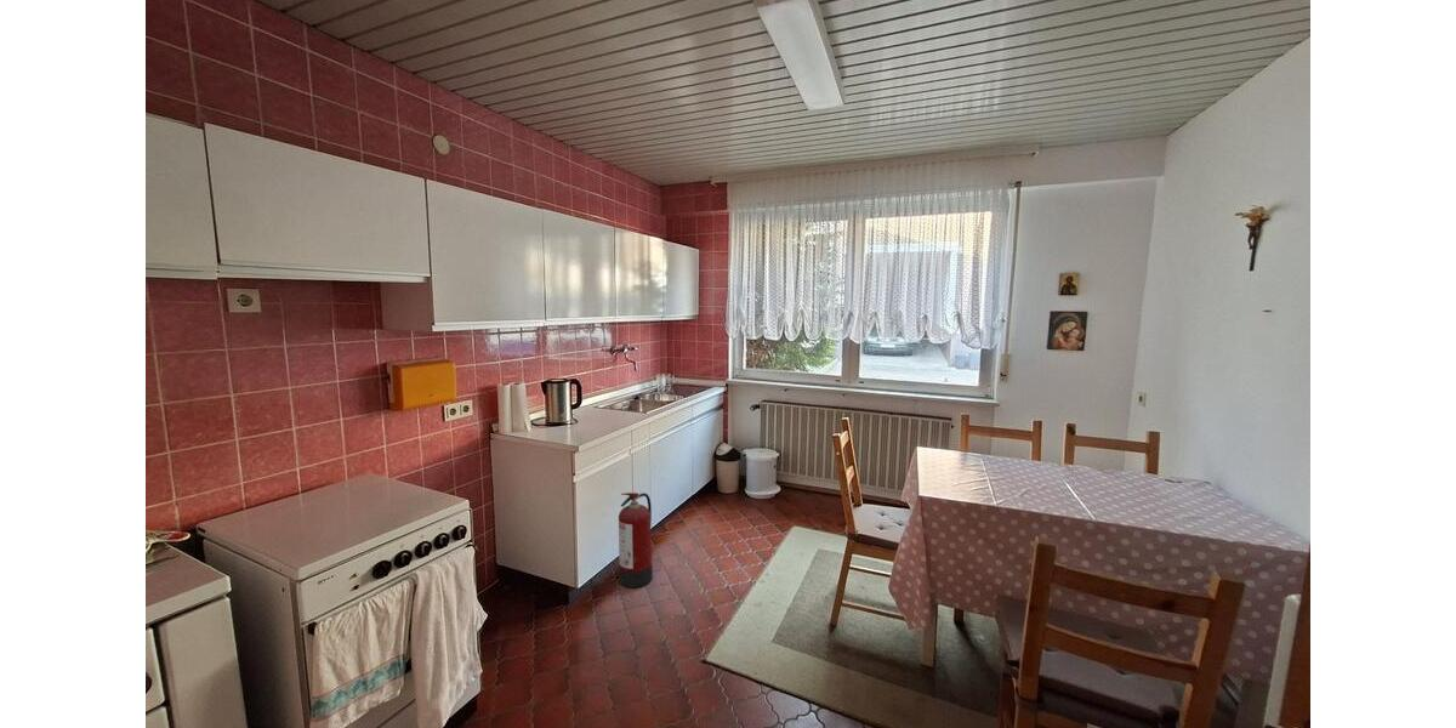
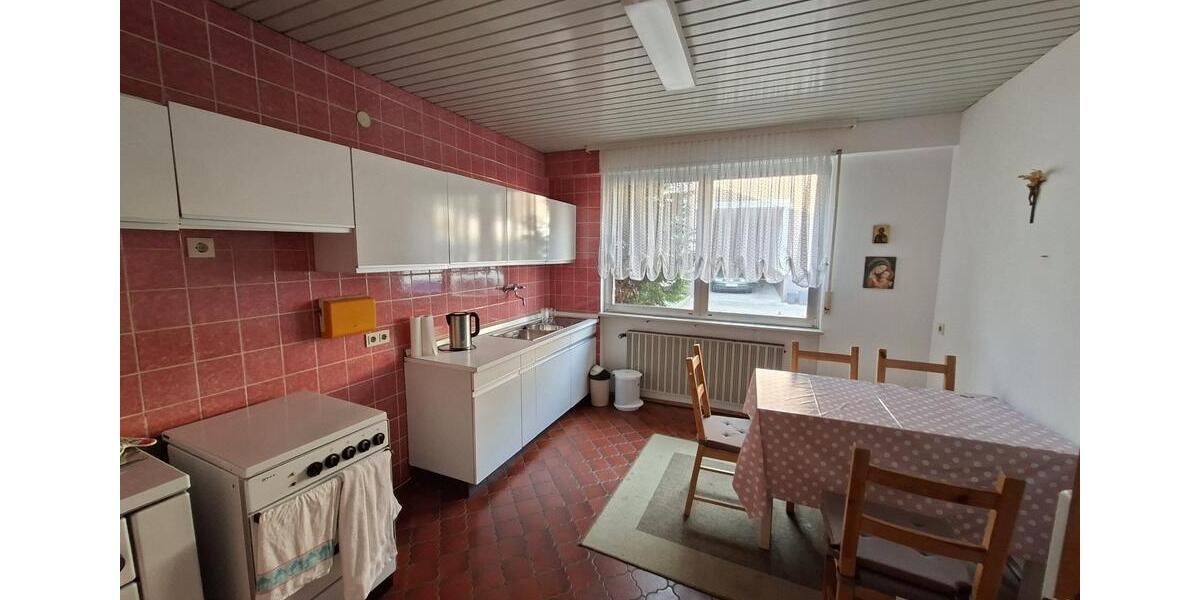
- fire extinguisher [618,491,654,588]
